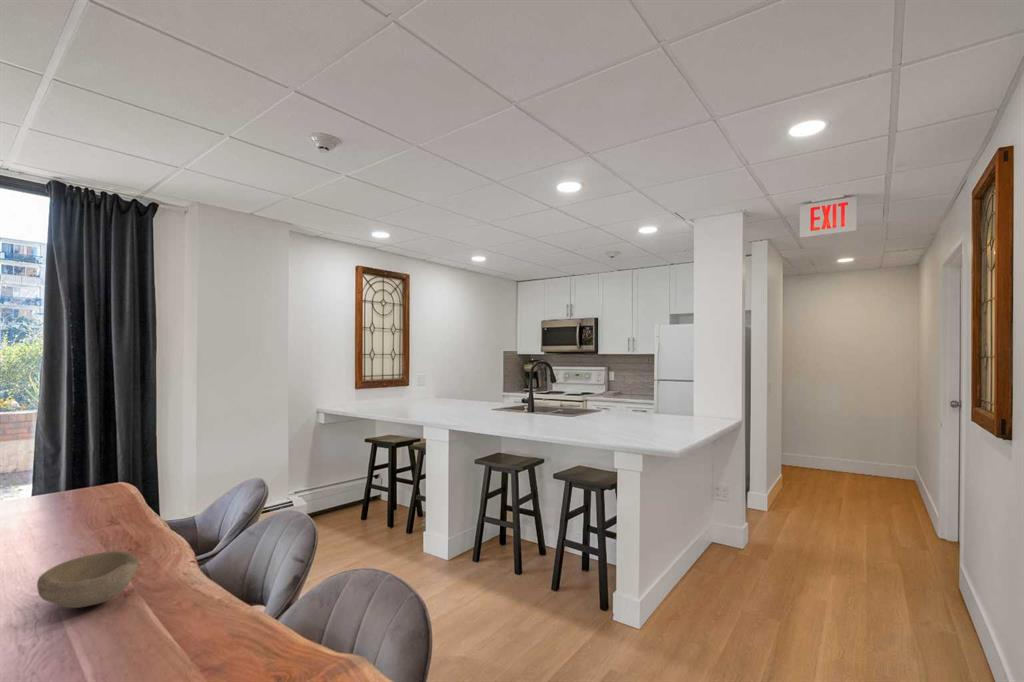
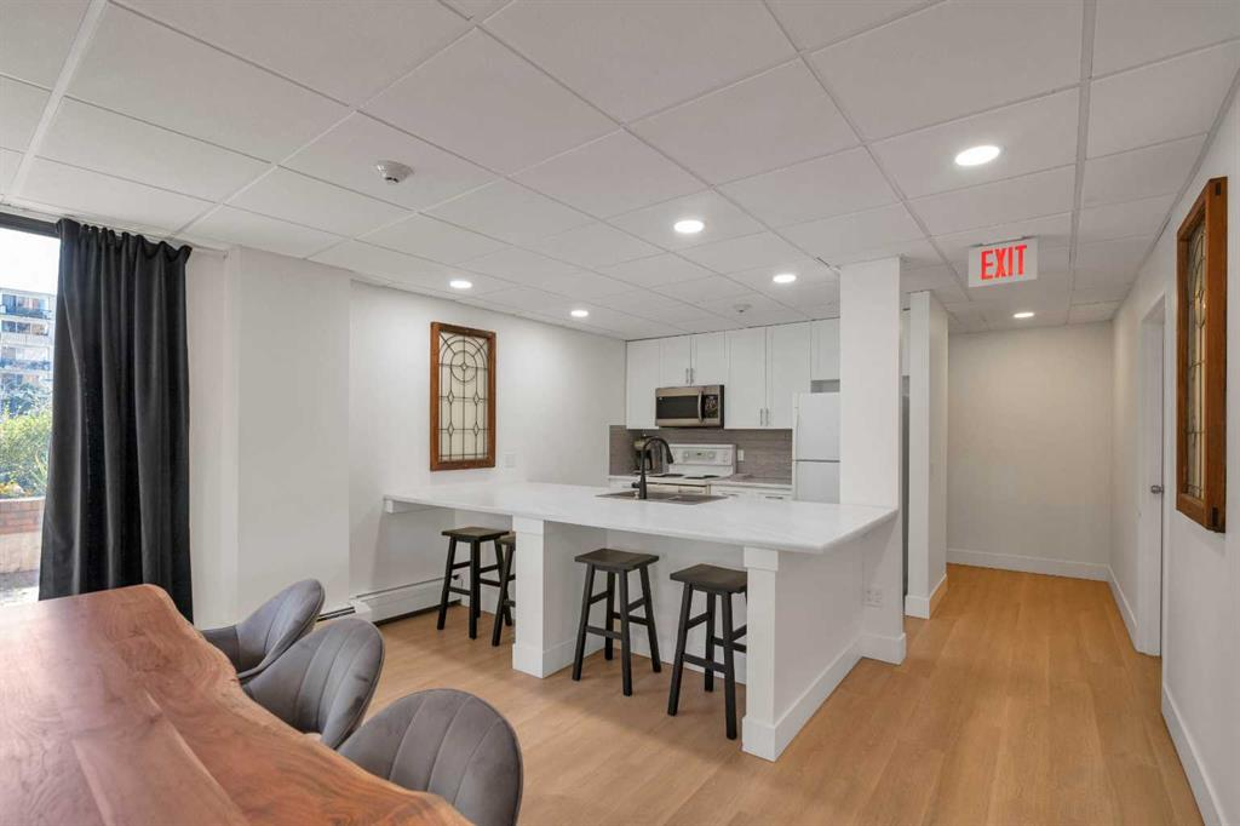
- bowl [36,550,140,609]
